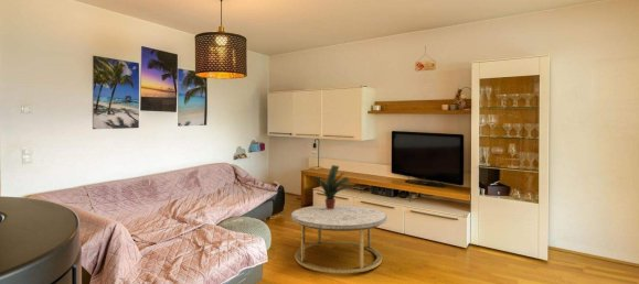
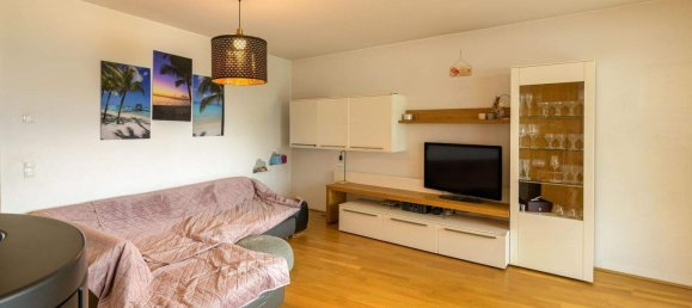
- coffee table [290,204,387,274]
- potted plant [312,164,351,209]
